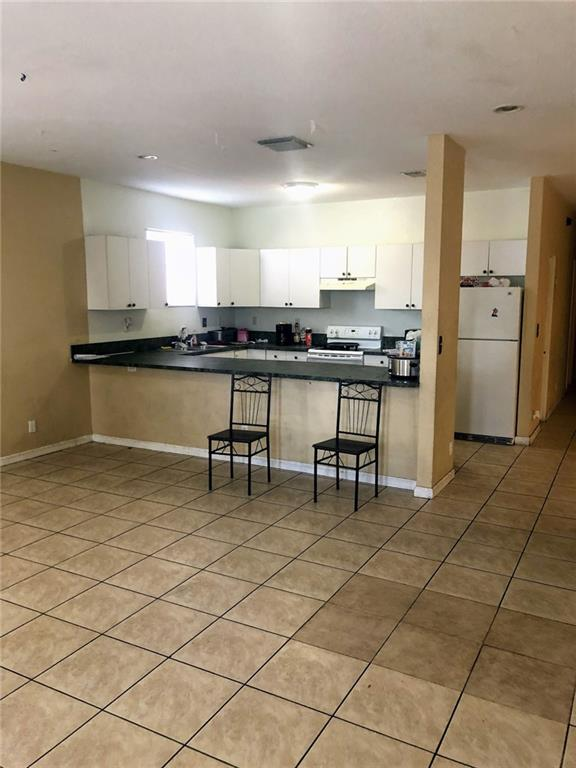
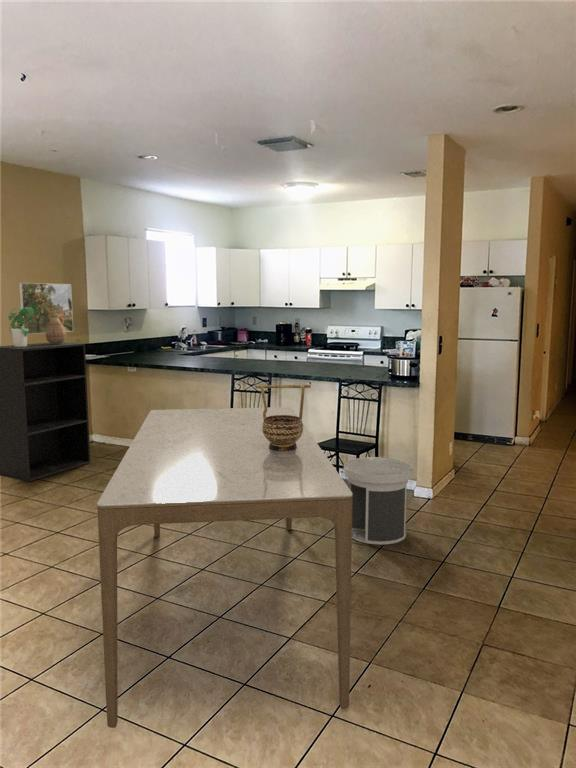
+ decorative bowl [254,384,312,451]
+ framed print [18,282,74,335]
+ vase [45,316,67,344]
+ potted plant [7,305,38,347]
+ dining table [96,406,353,729]
+ bookshelf [0,342,91,483]
+ revolving door [343,456,414,546]
